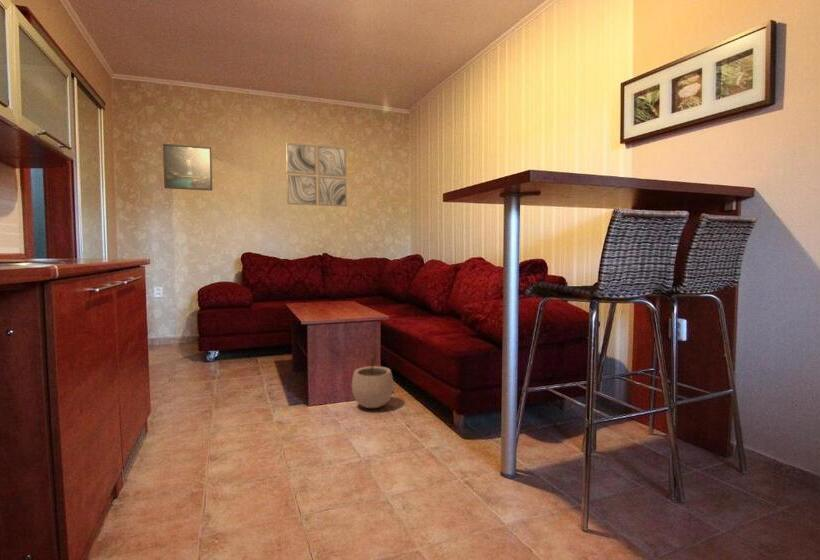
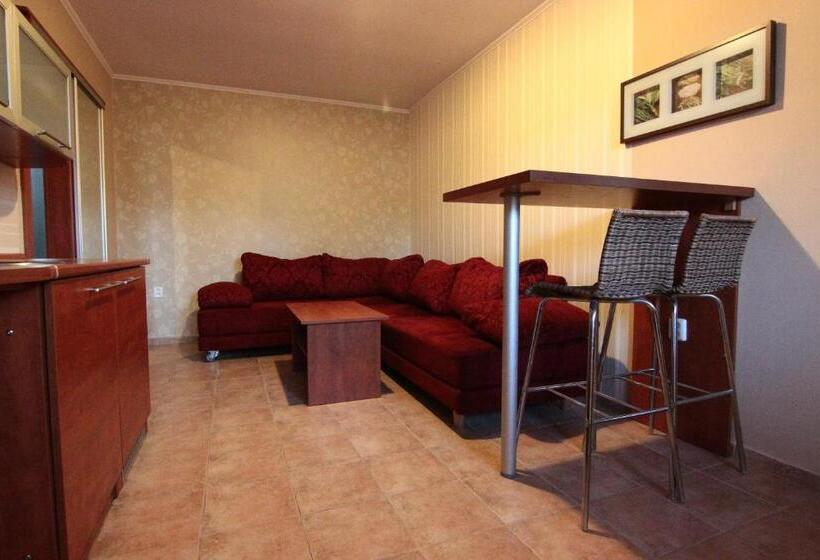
- plant pot [351,356,394,409]
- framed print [162,143,213,192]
- wall art [285,142,348,207]
